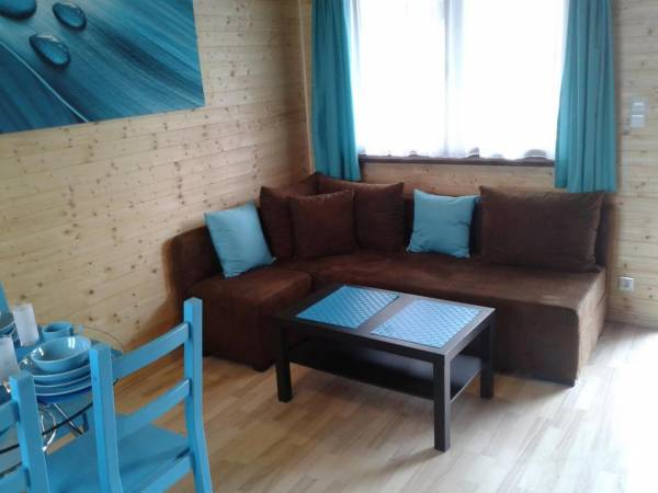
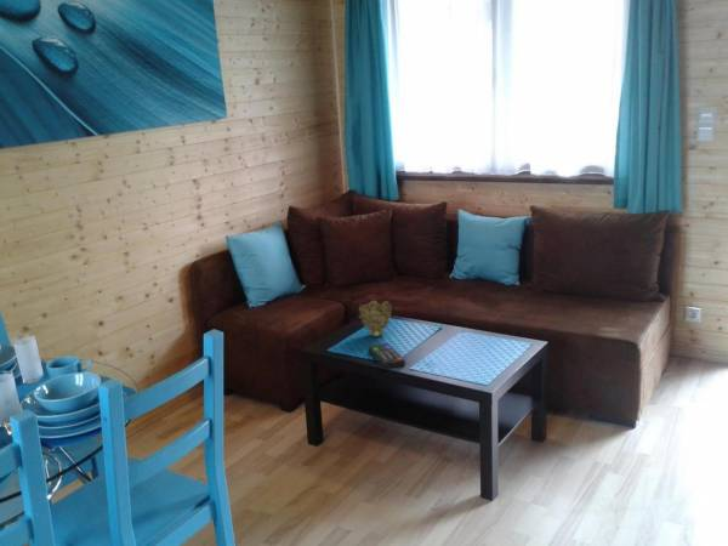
+ remote control [368,342,406,370]
+ decorative bowl [357,300,393,337]
